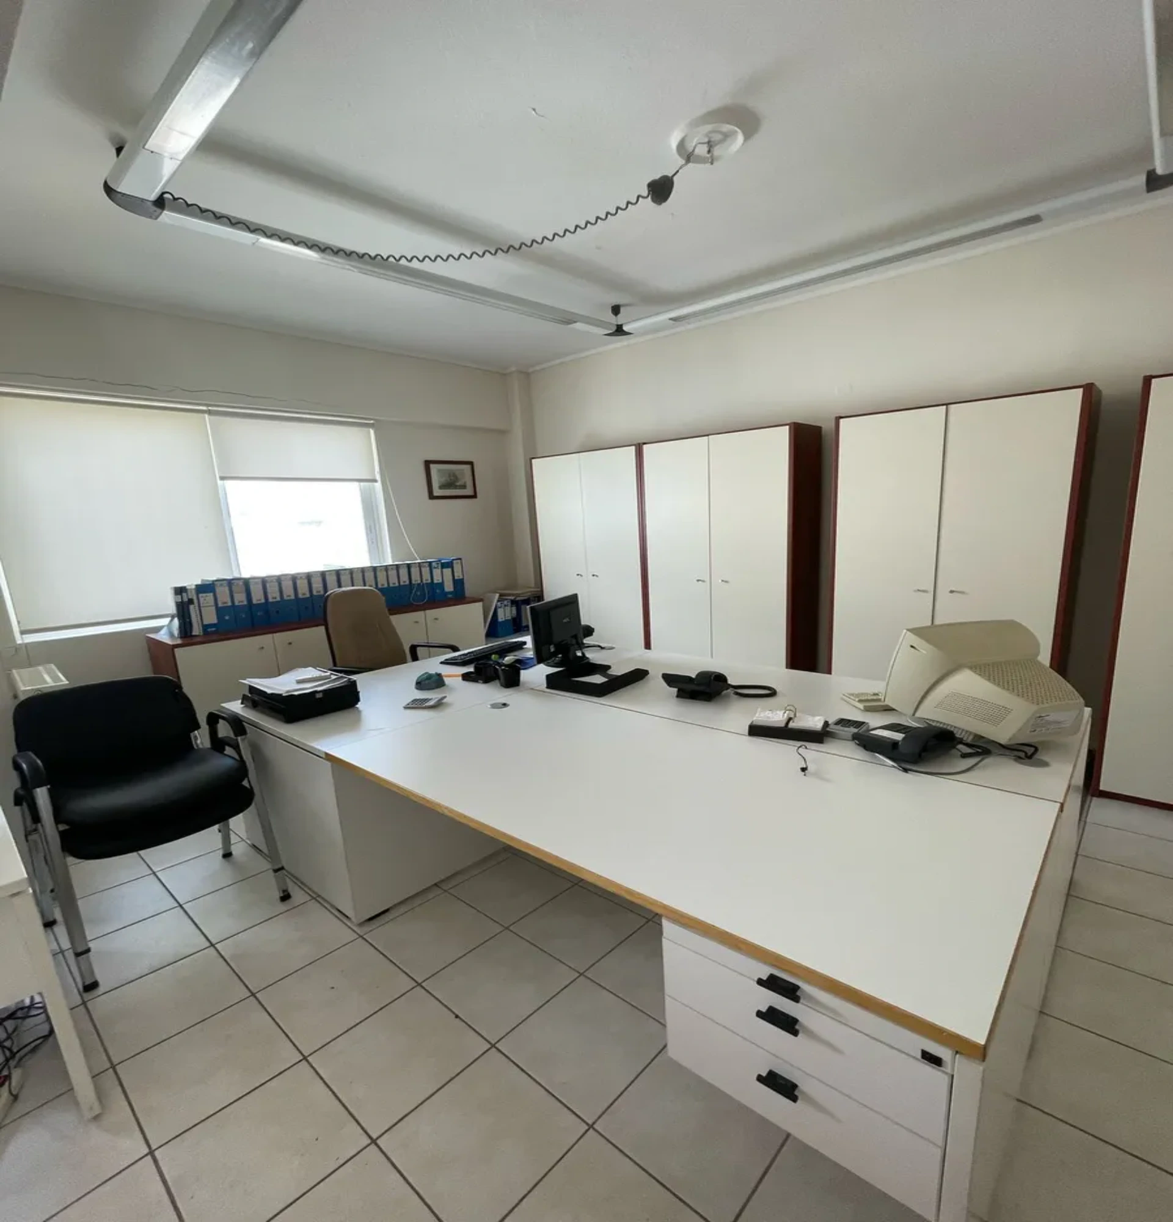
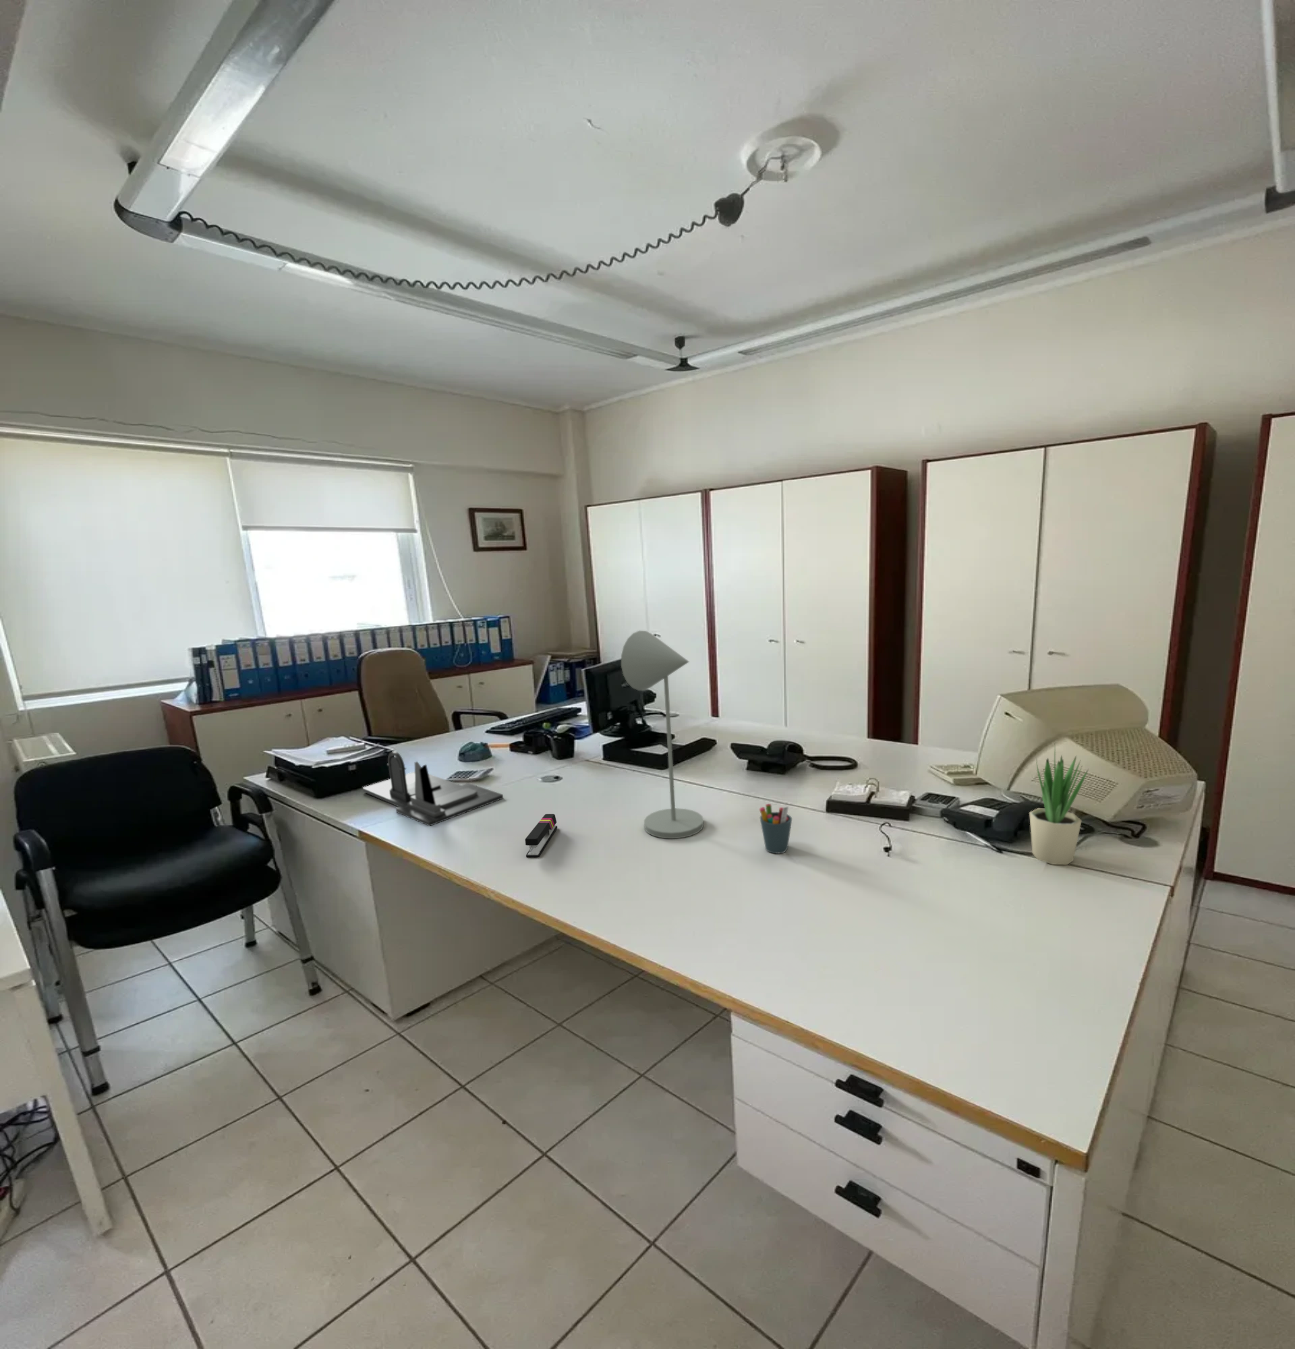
+ potted plant [1029,744,1089,865]
+ desk lamp [620,630,705,840]
+ stapler [525,813,558,858]
+ pen holder [759,803,793,854]
+ desk organizer [363,750,504,827]
